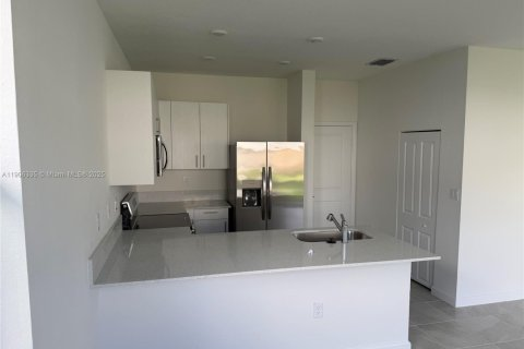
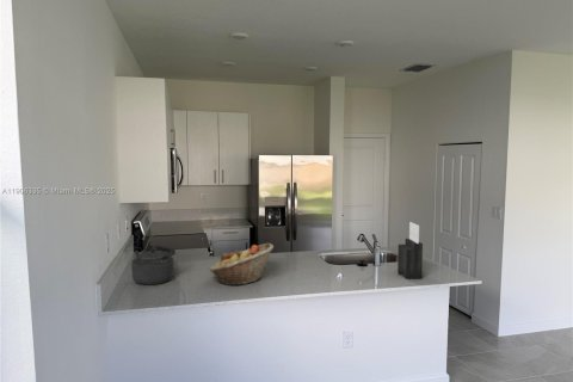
+ knife block [396,221,424,279]
+ fruit basket [208,242,275,286]
+ kettle [130,245,177,285]
